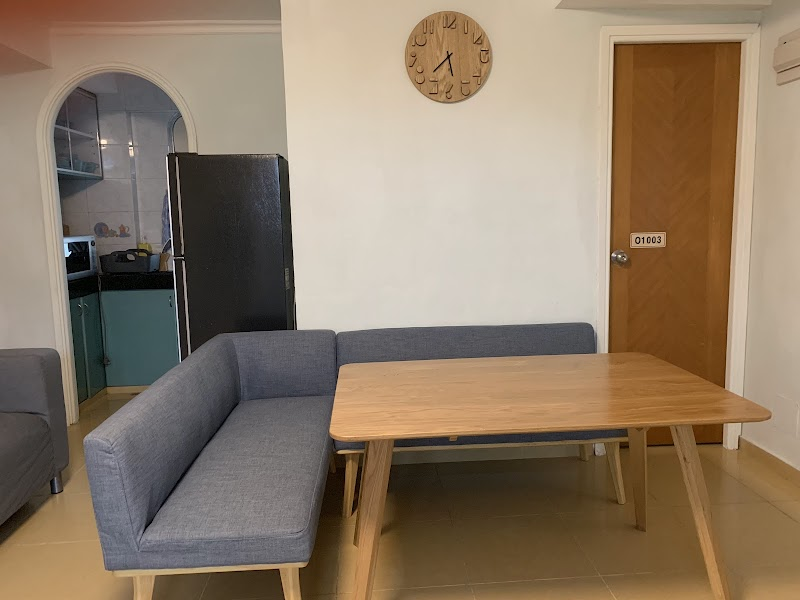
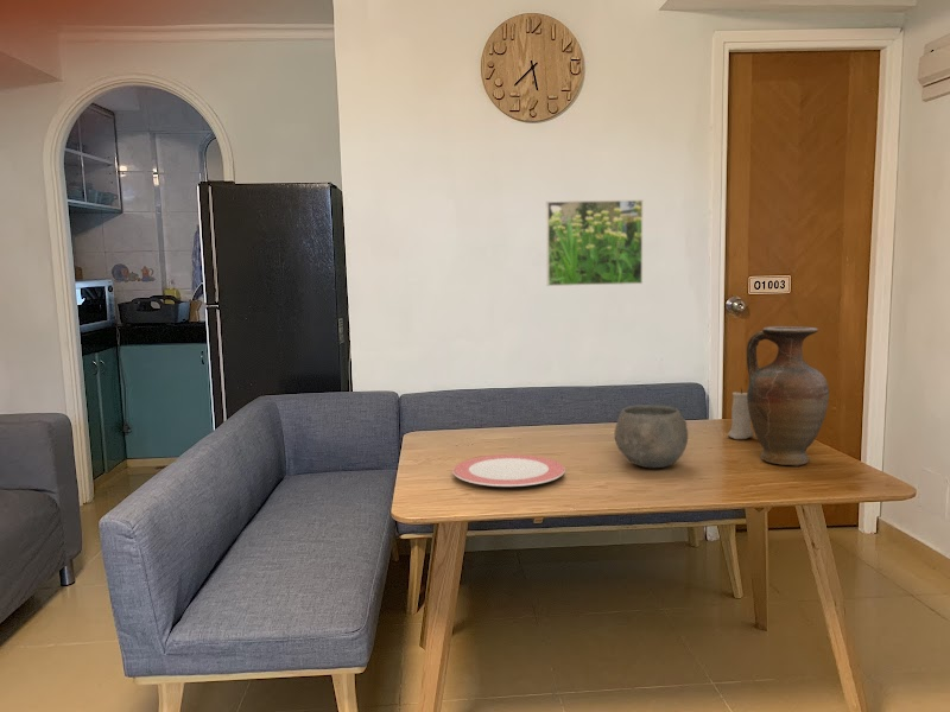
+ plate [451,453,566,488]
+ candle [727,388,754,440]
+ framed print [545,198,644,287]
+ bowl [614,403,689,469]
+ vase [746,325,830,468]
